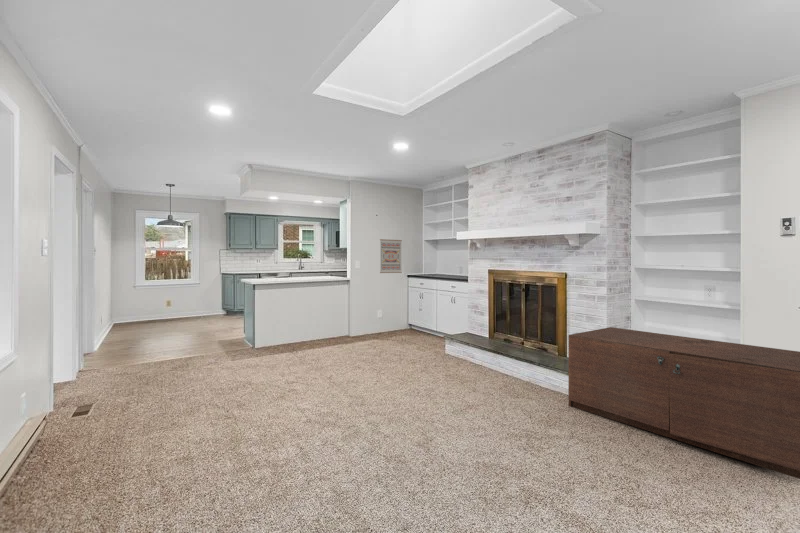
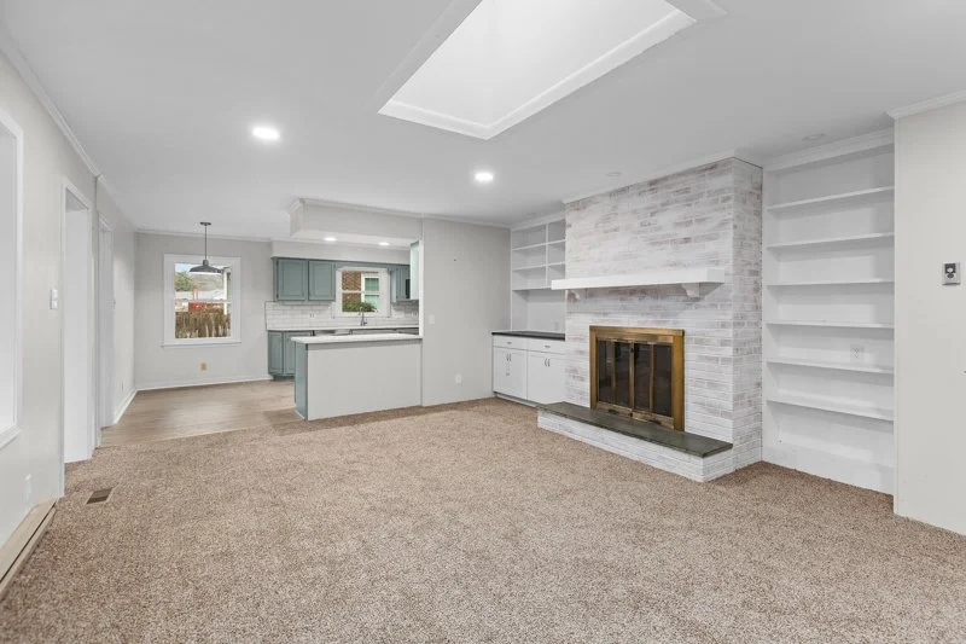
- storage trunk [567,326,800,480]
- wall art [379,238,403,274]
